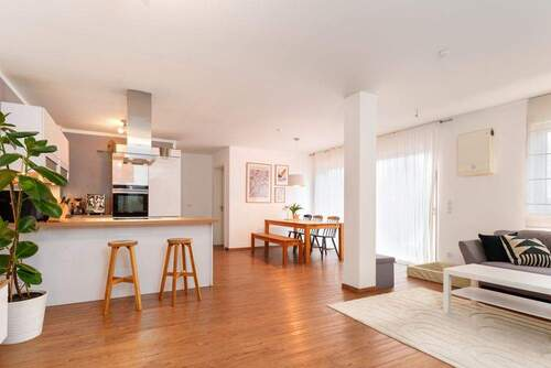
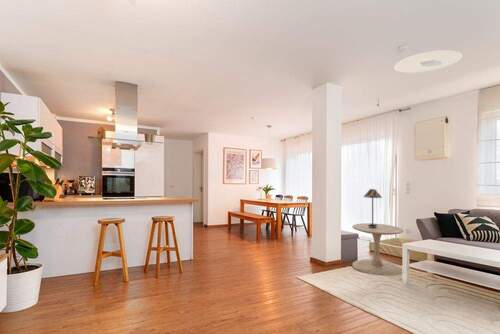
+ table lamp [363,188,383,227]
+ side table [351,222,404,277]
+ ceiling light [393,49,463,74]
